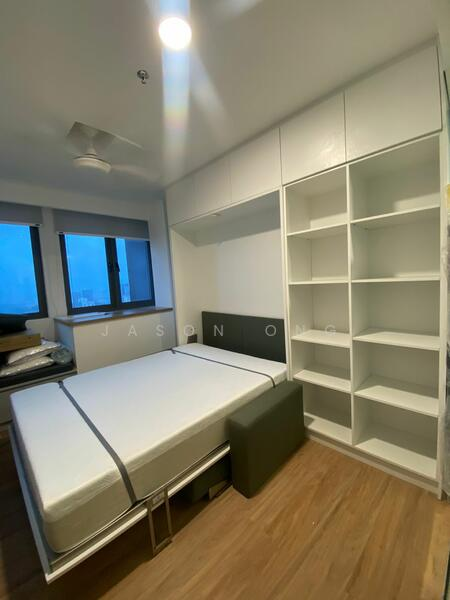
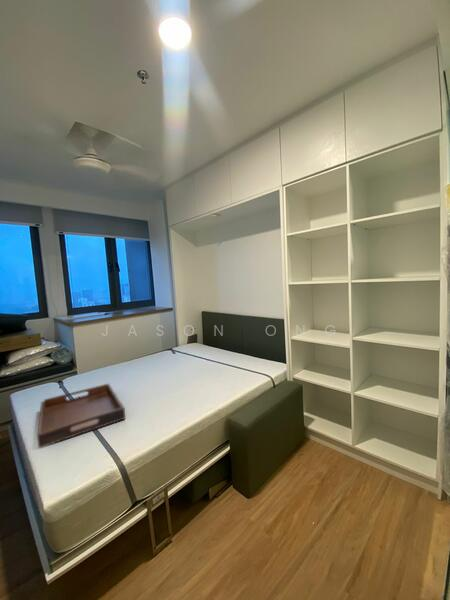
+ serving tray [36,383,126,449]
